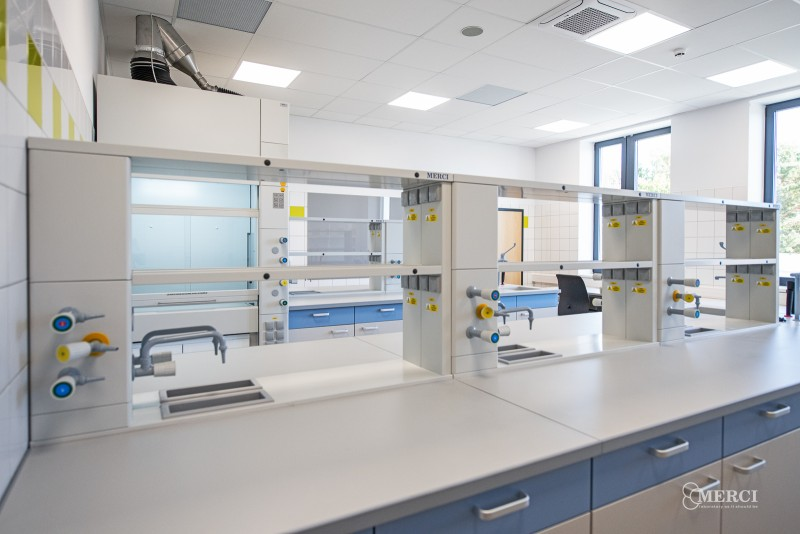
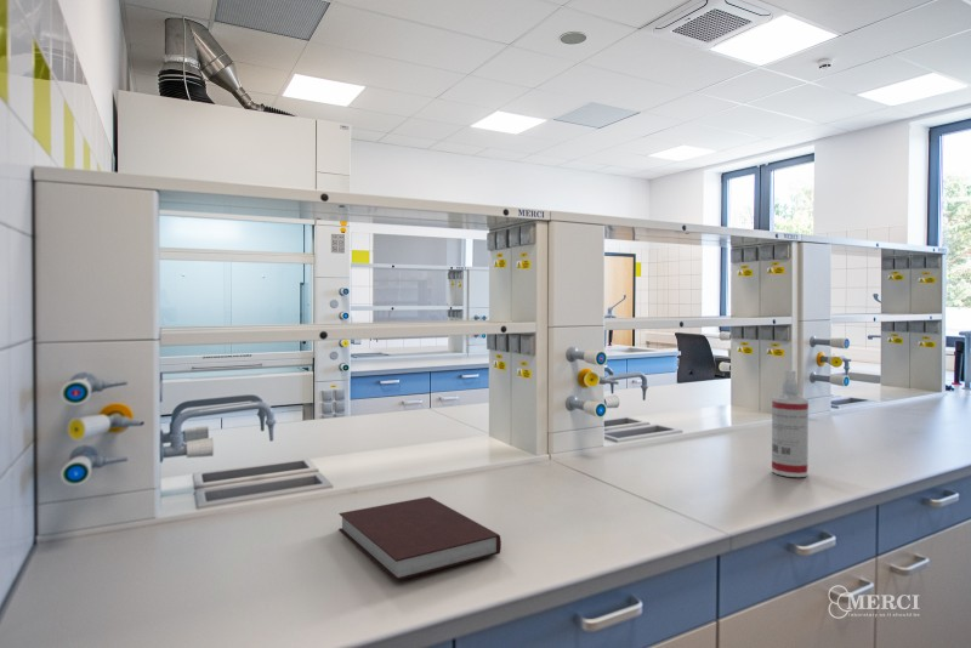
+ spray bottle [771,369,810,478]
+ notebook [337,495,502,582]
